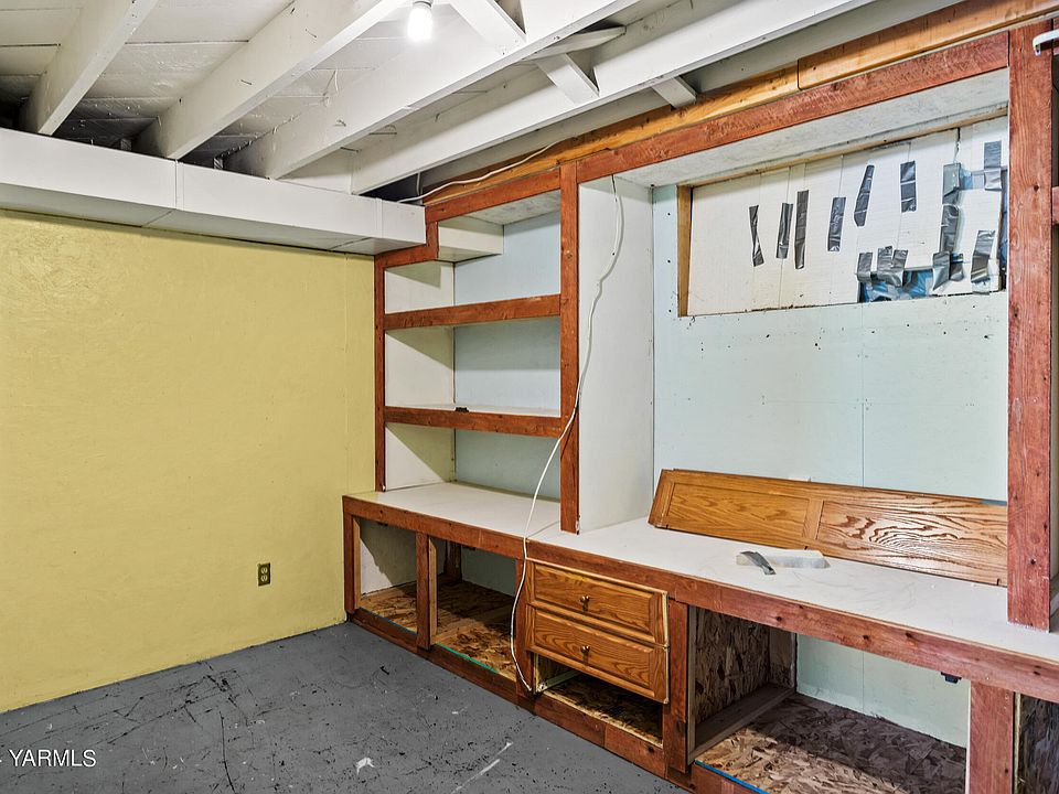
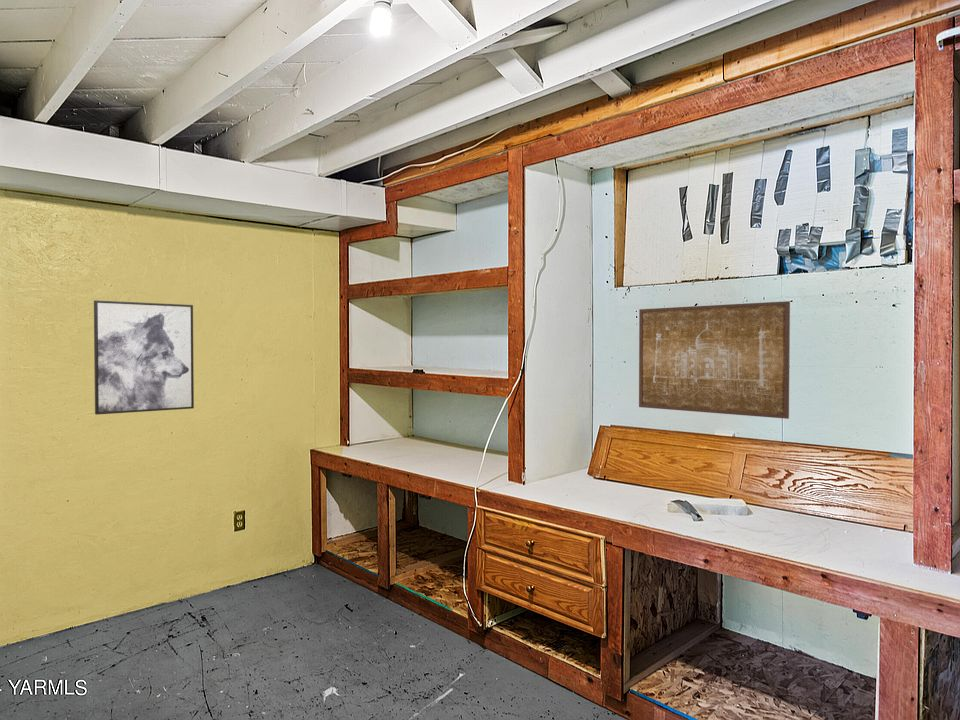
+ wall art [93,299,195,416]
+ wall art [638,300,791,420]
